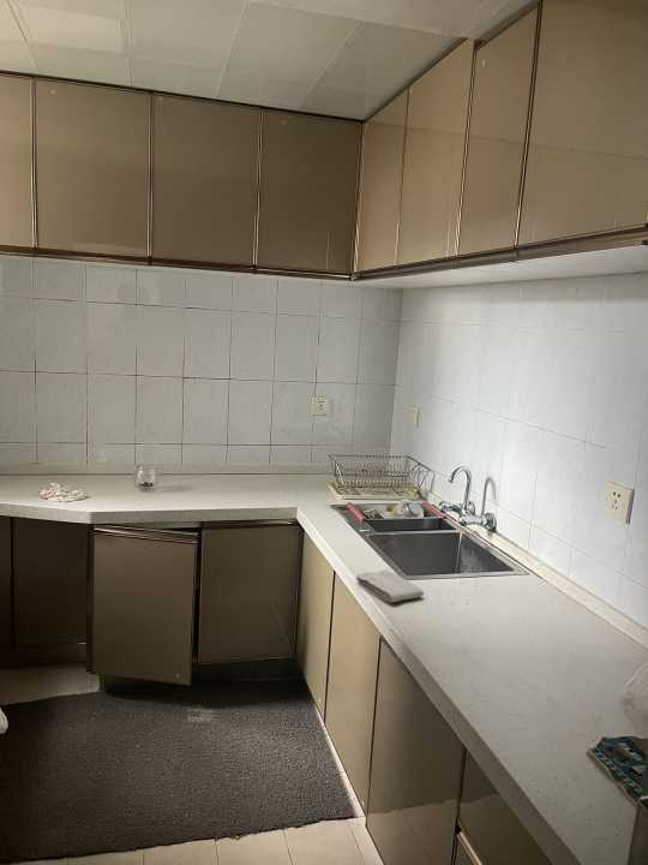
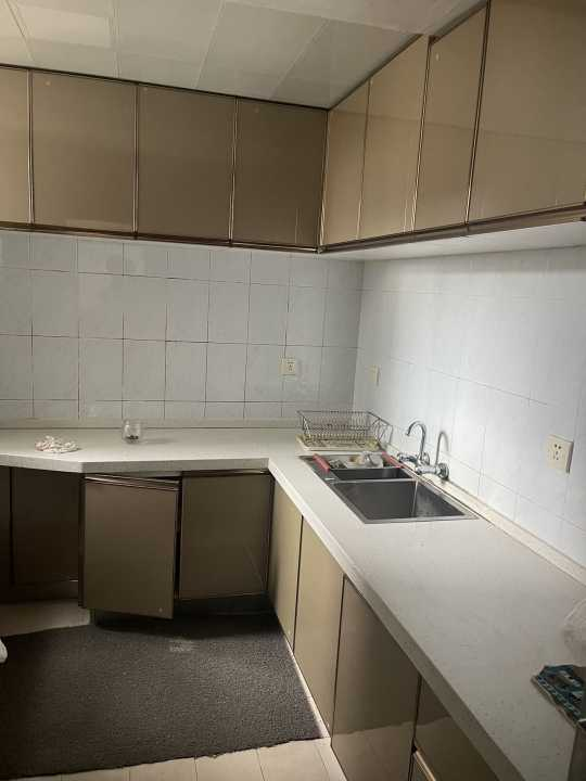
- washcloth [355,568,425,603]
